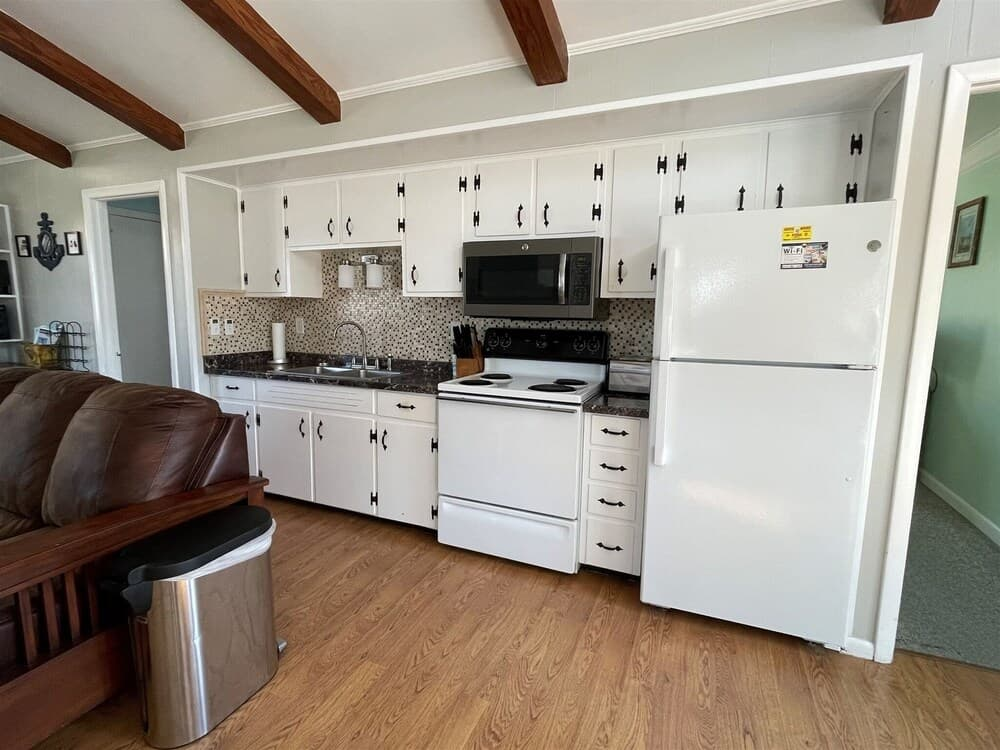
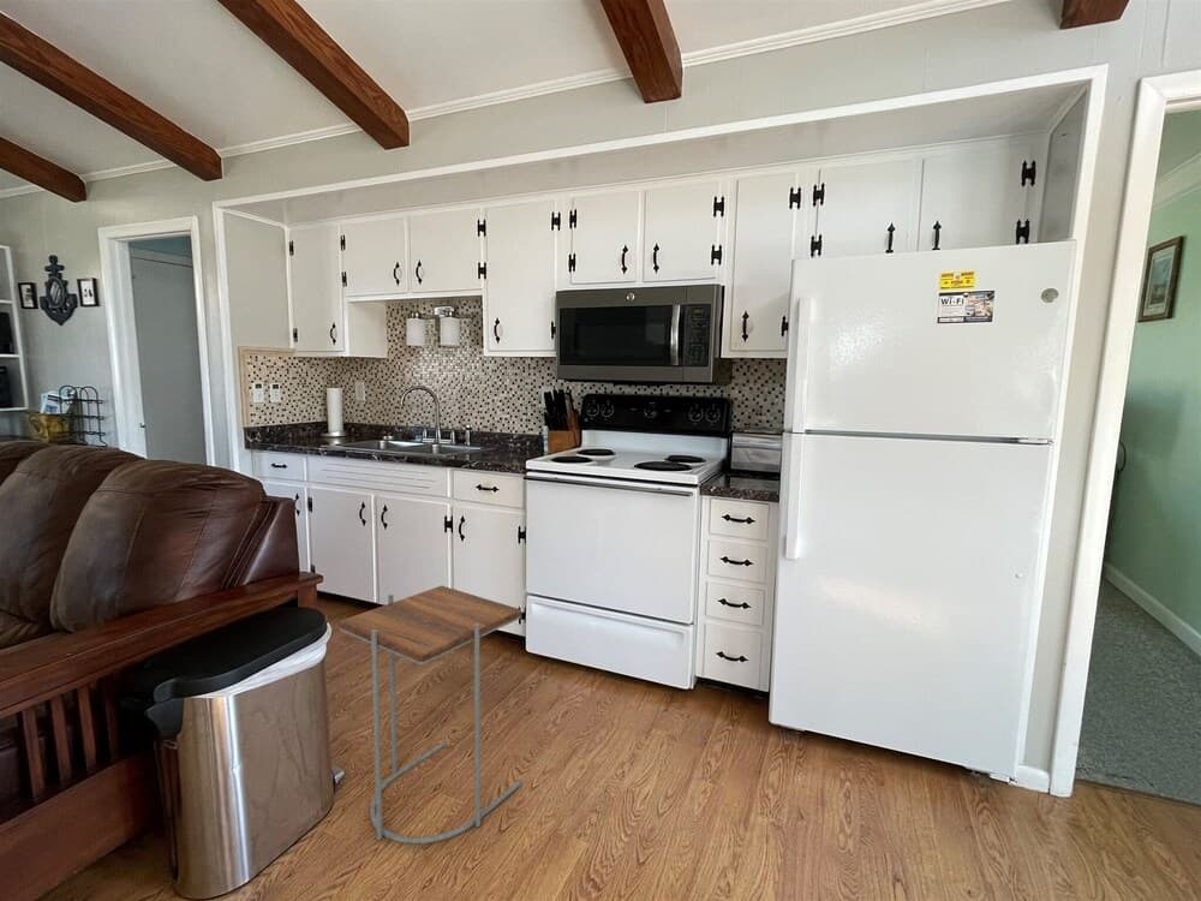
+ side table [339,585,524,846]
